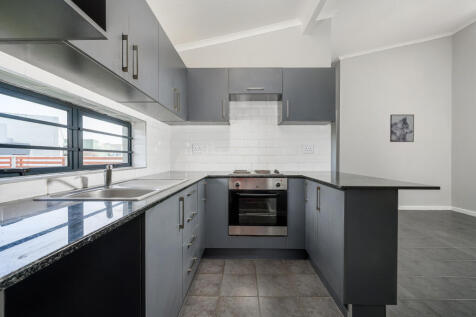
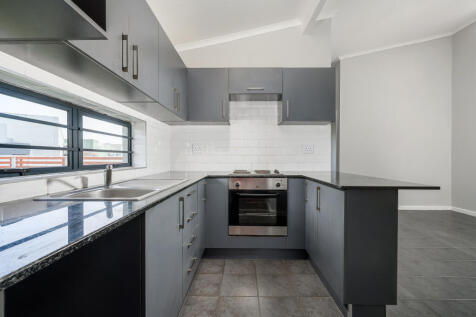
- wall art [389,114,415,143]
